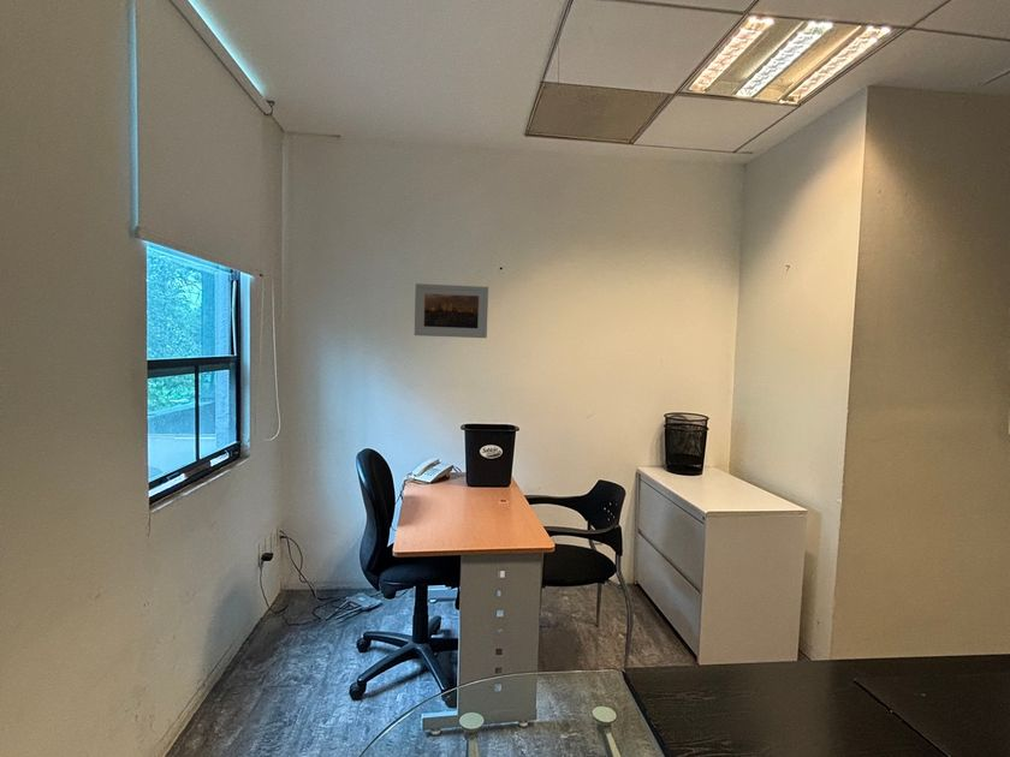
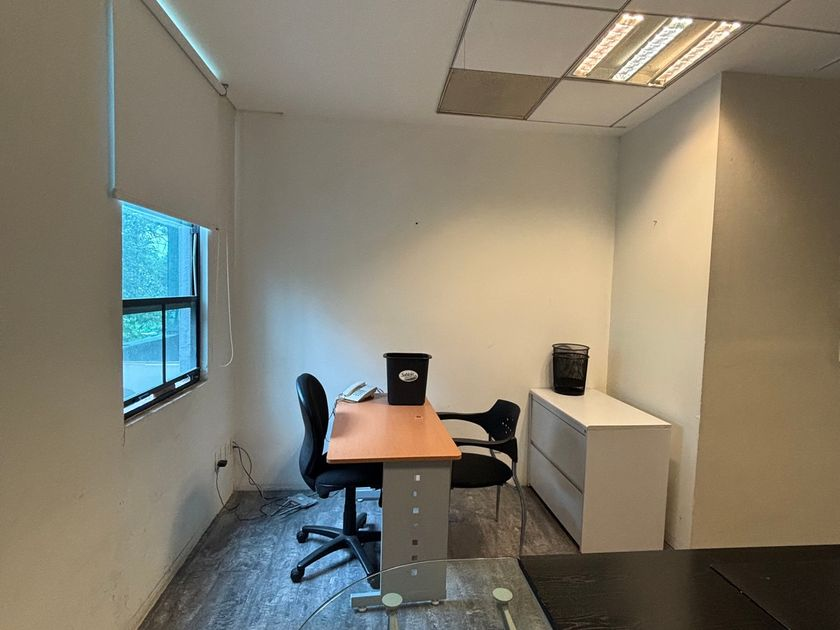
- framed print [414,282,489,339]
